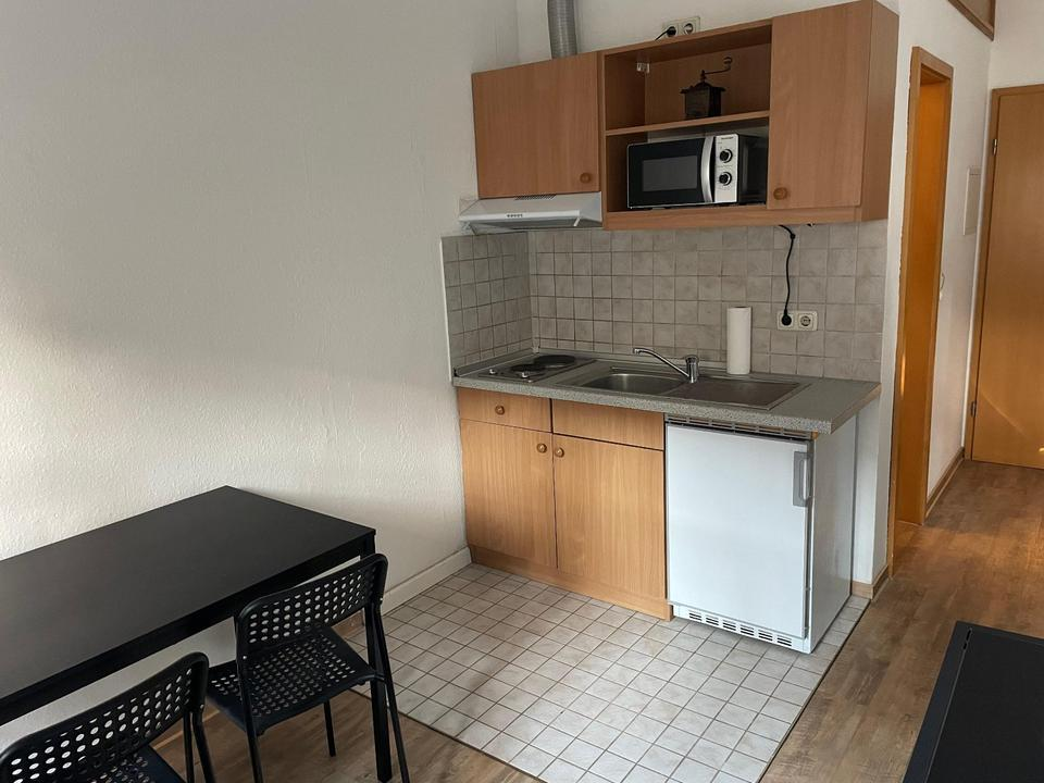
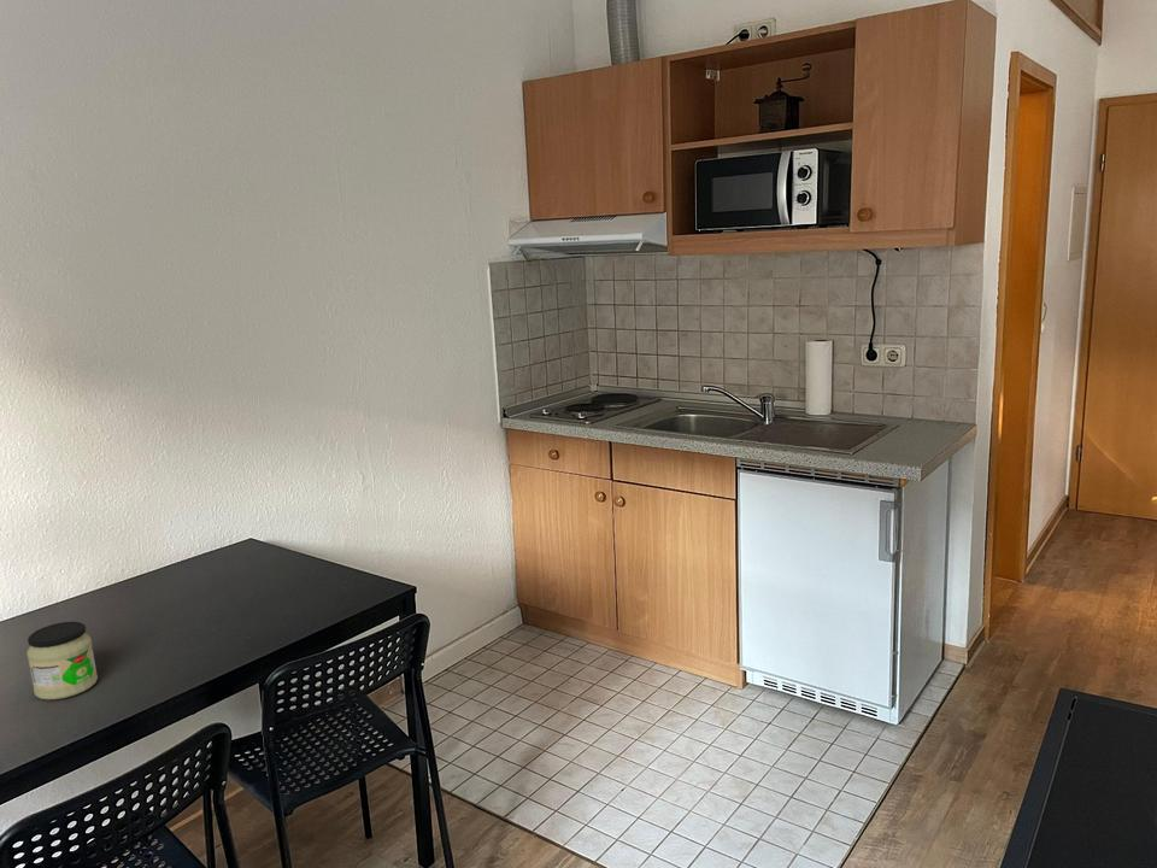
+ jar [25,621,99,700]
